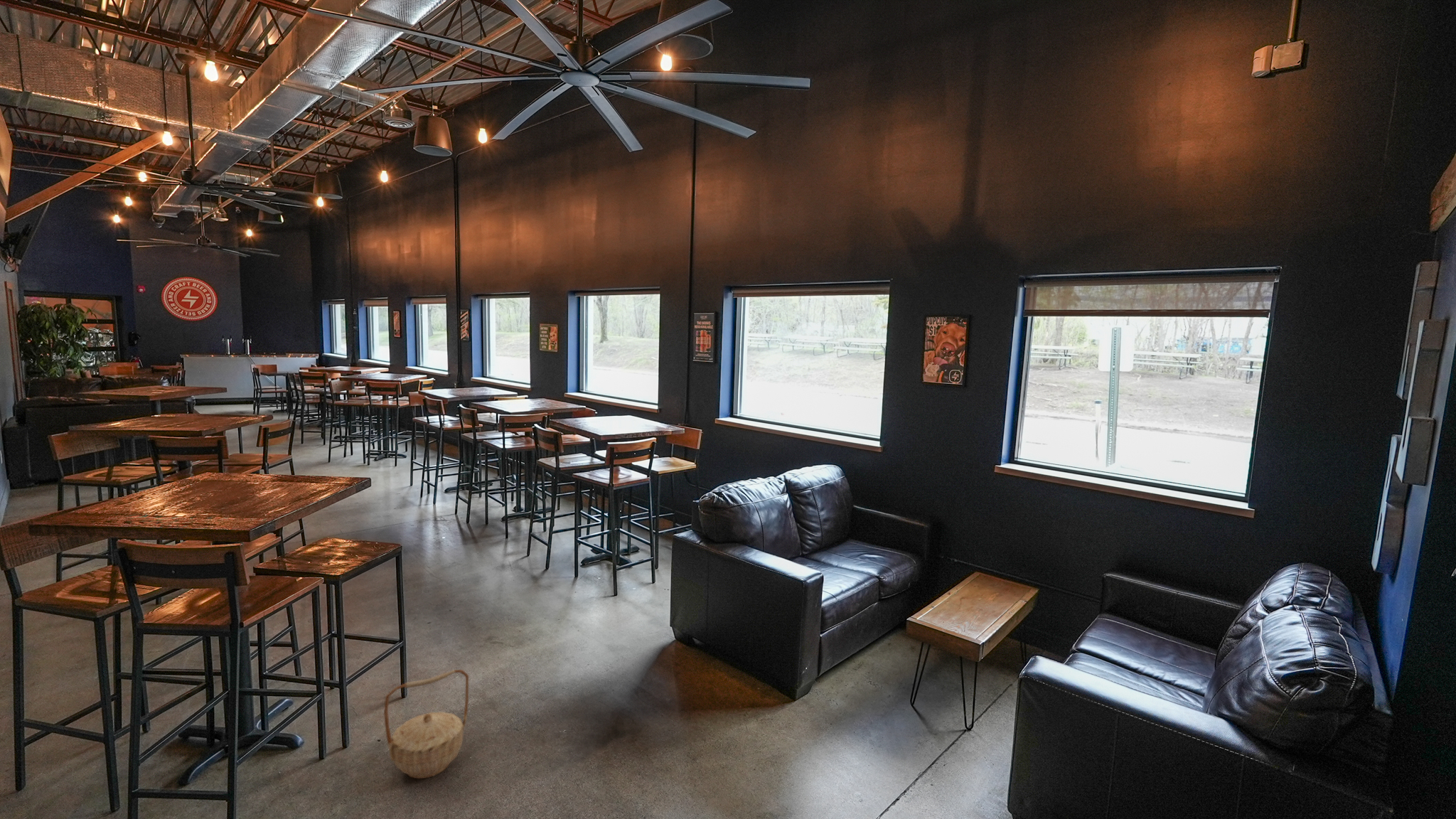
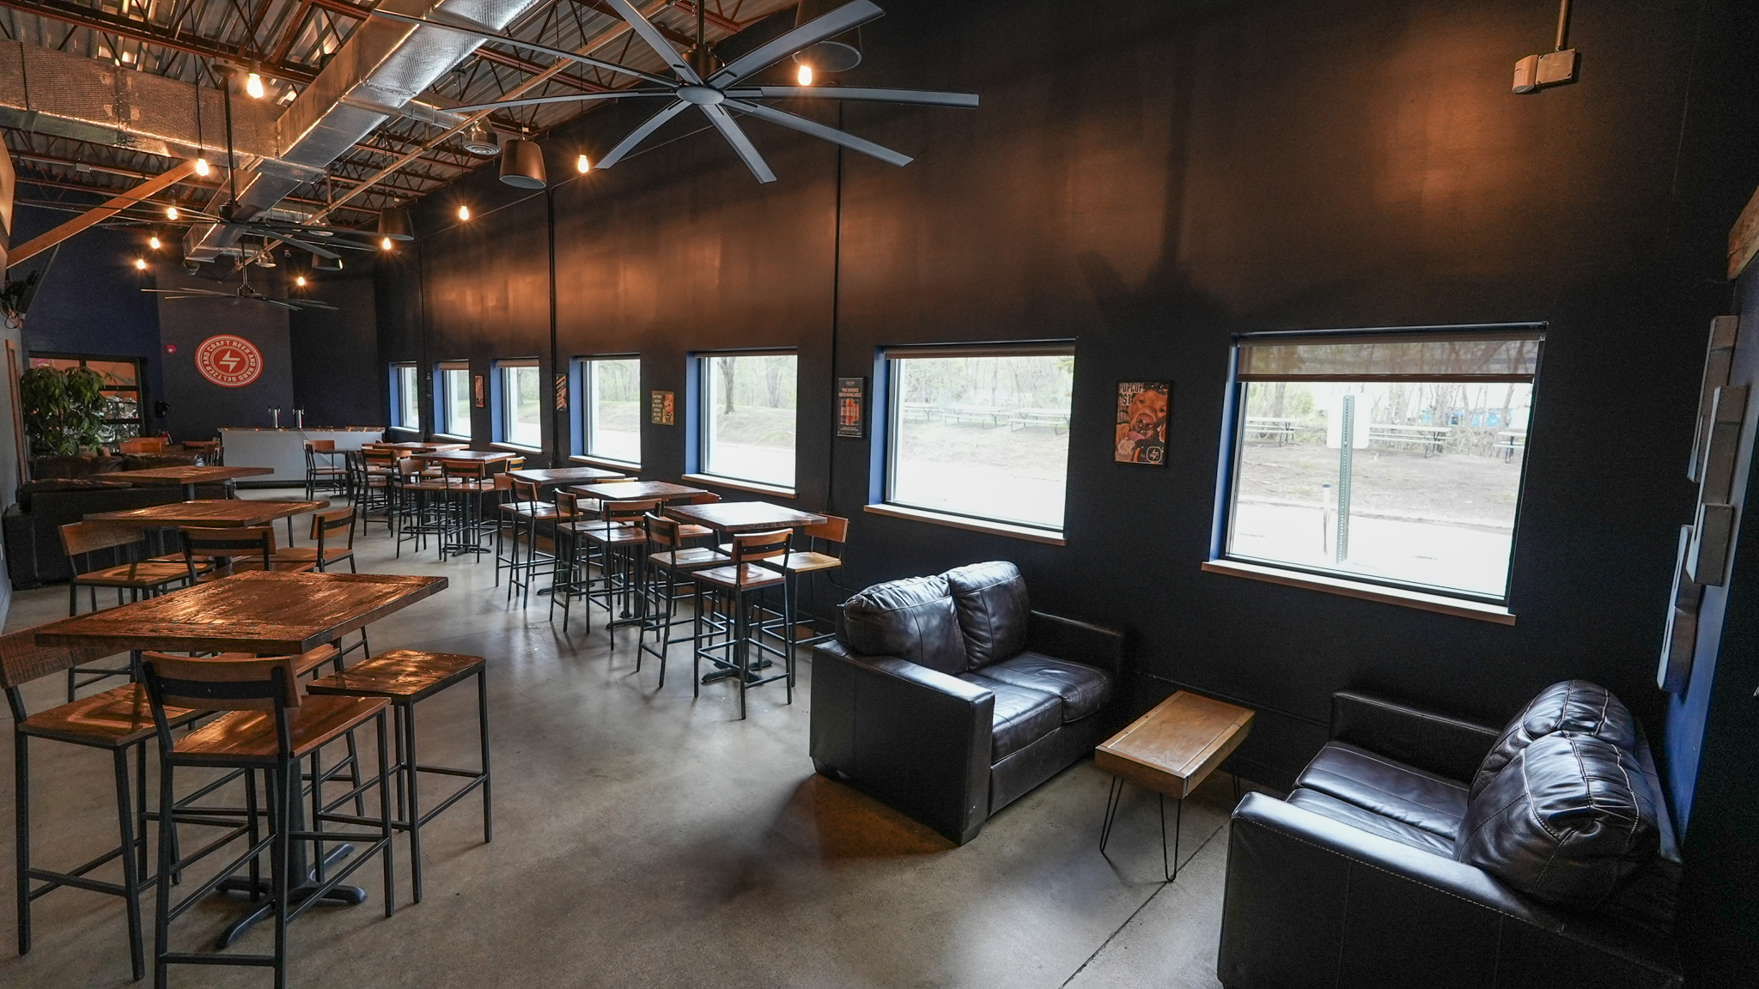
- basket [383,669,469,779]
